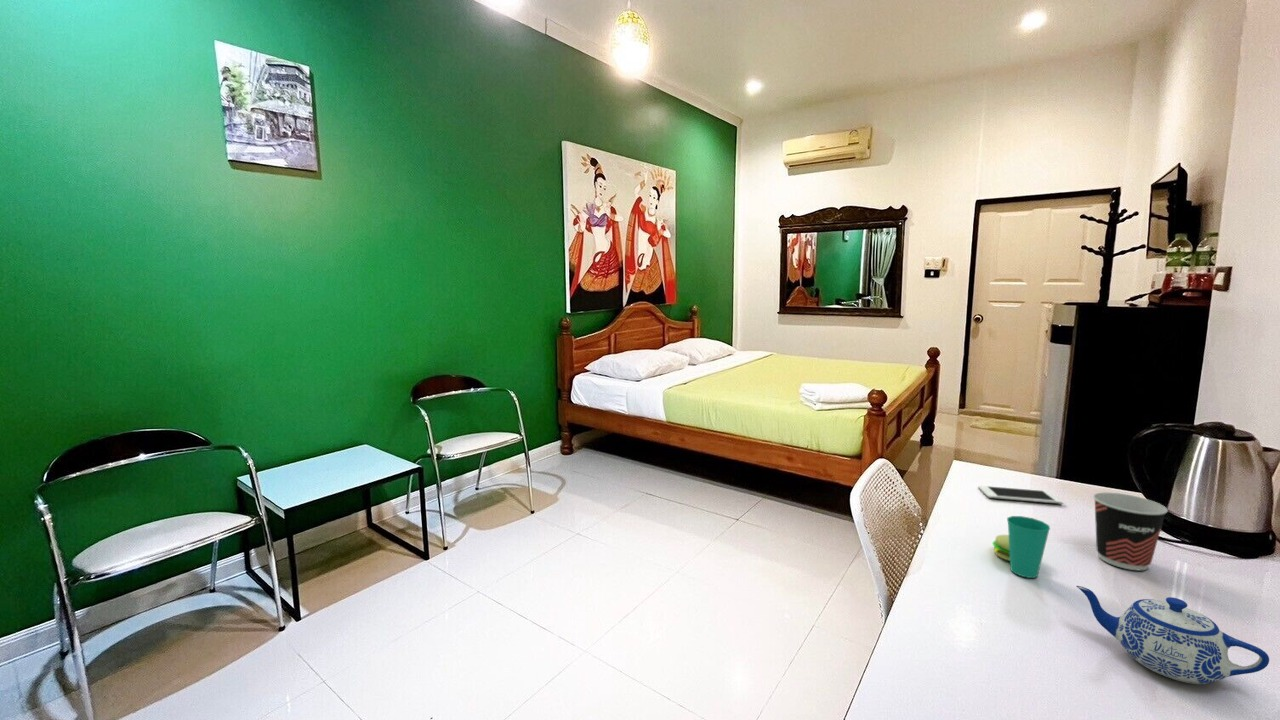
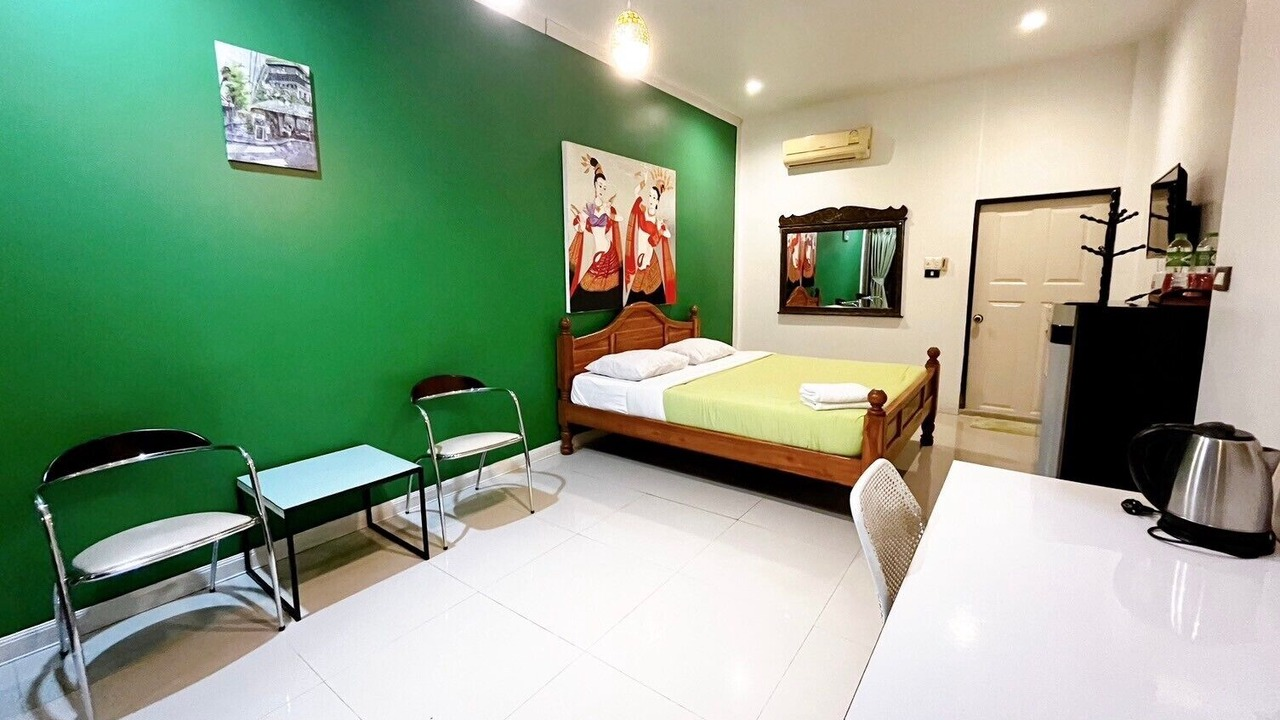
- cell phone [977,484,1063,505]
- teapot [1076,585,1270,685]
- cup [991,515,1051,579]
- cup [1092,492,1169,571]
